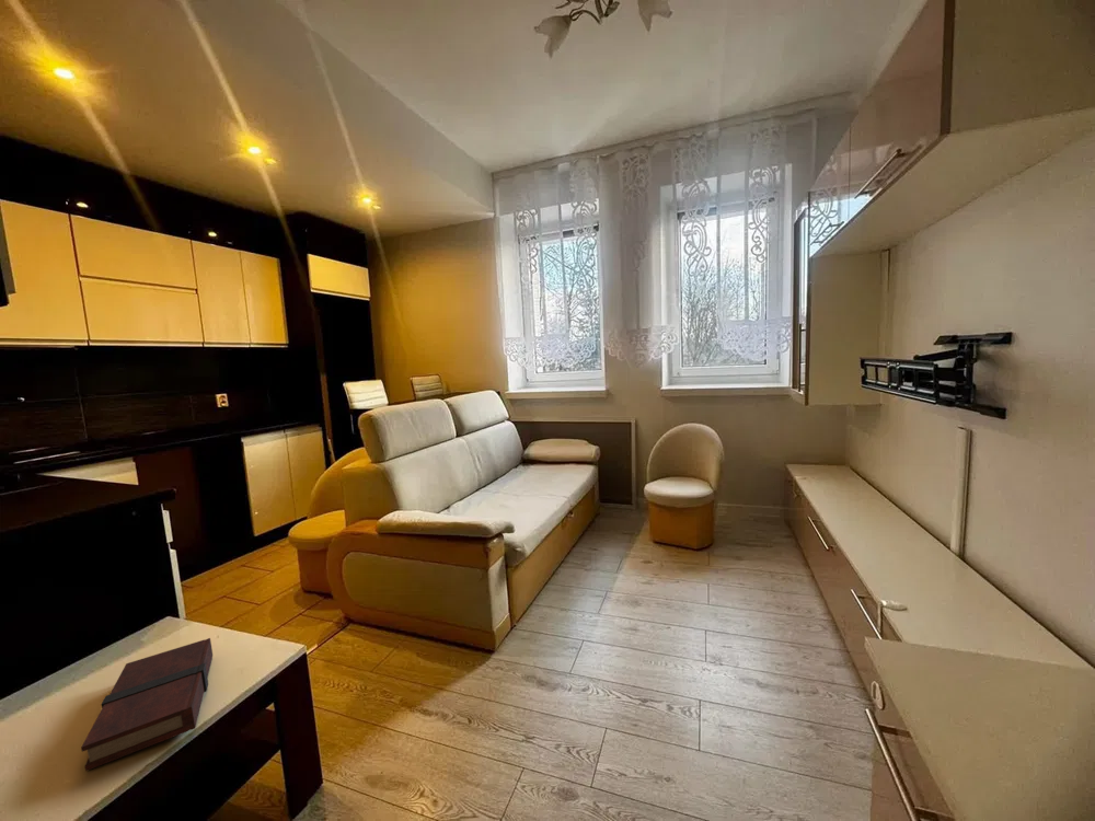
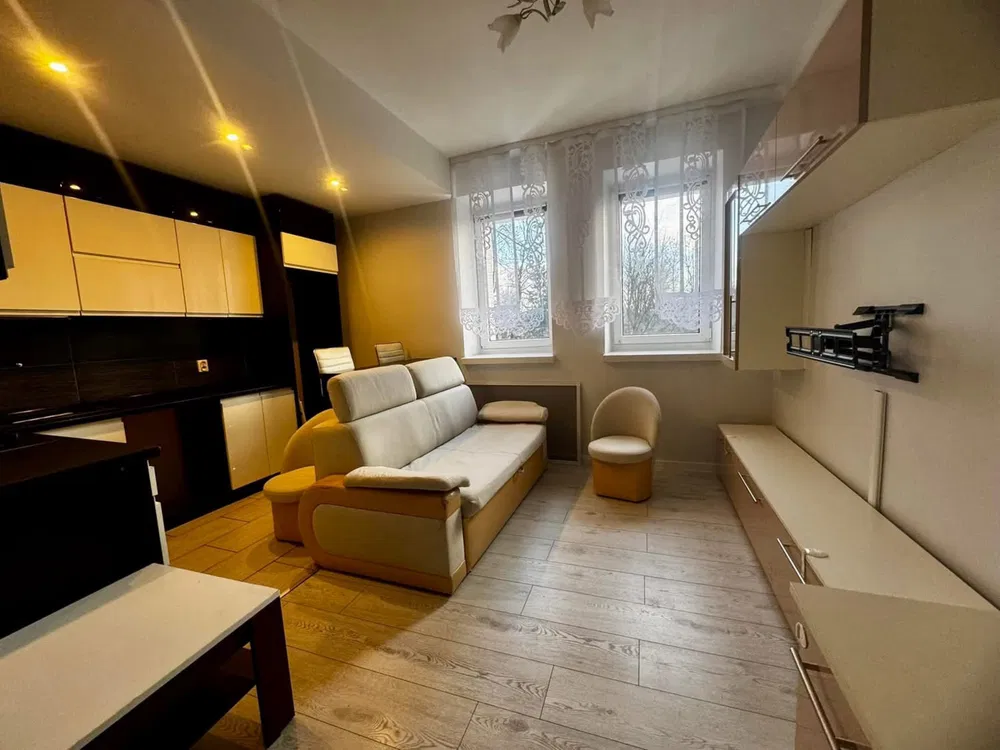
- book [80,637,214,772]
